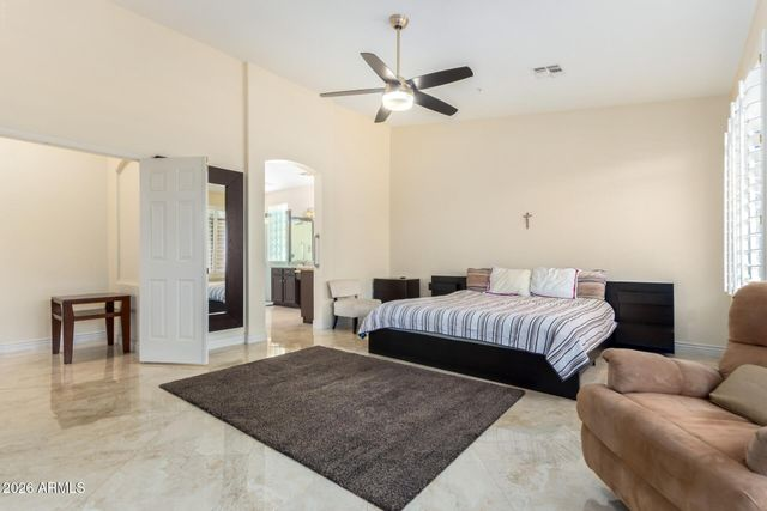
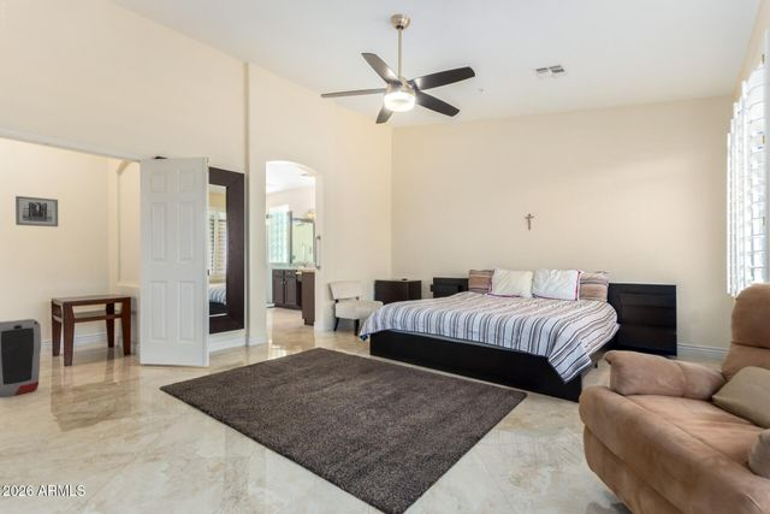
+ wall art [14,195,59,228]
+ air purifier [0,318,42,398]
